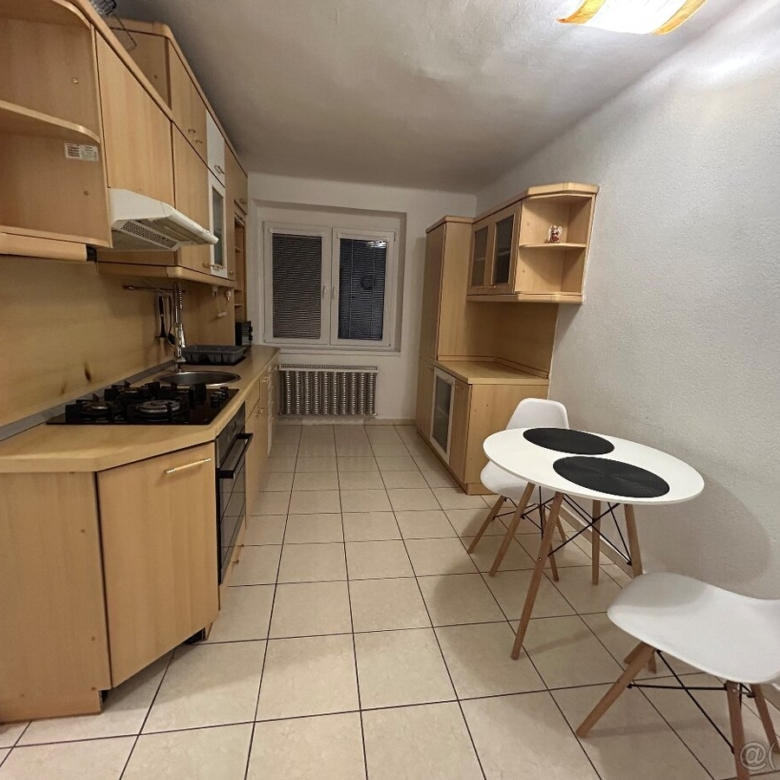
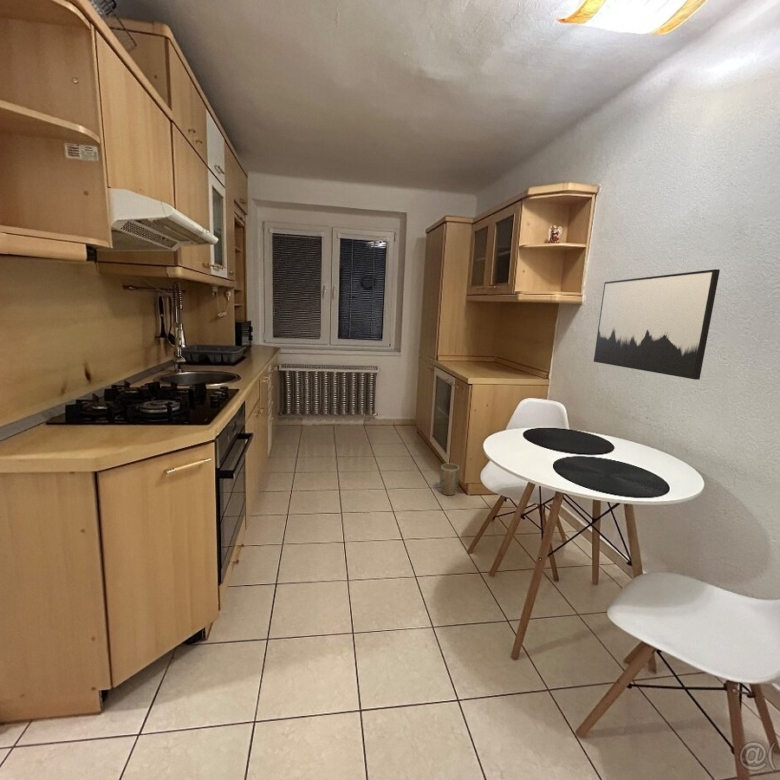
+ wall art [593,268,721,381]
+ plant pot [439,463,460,496]
